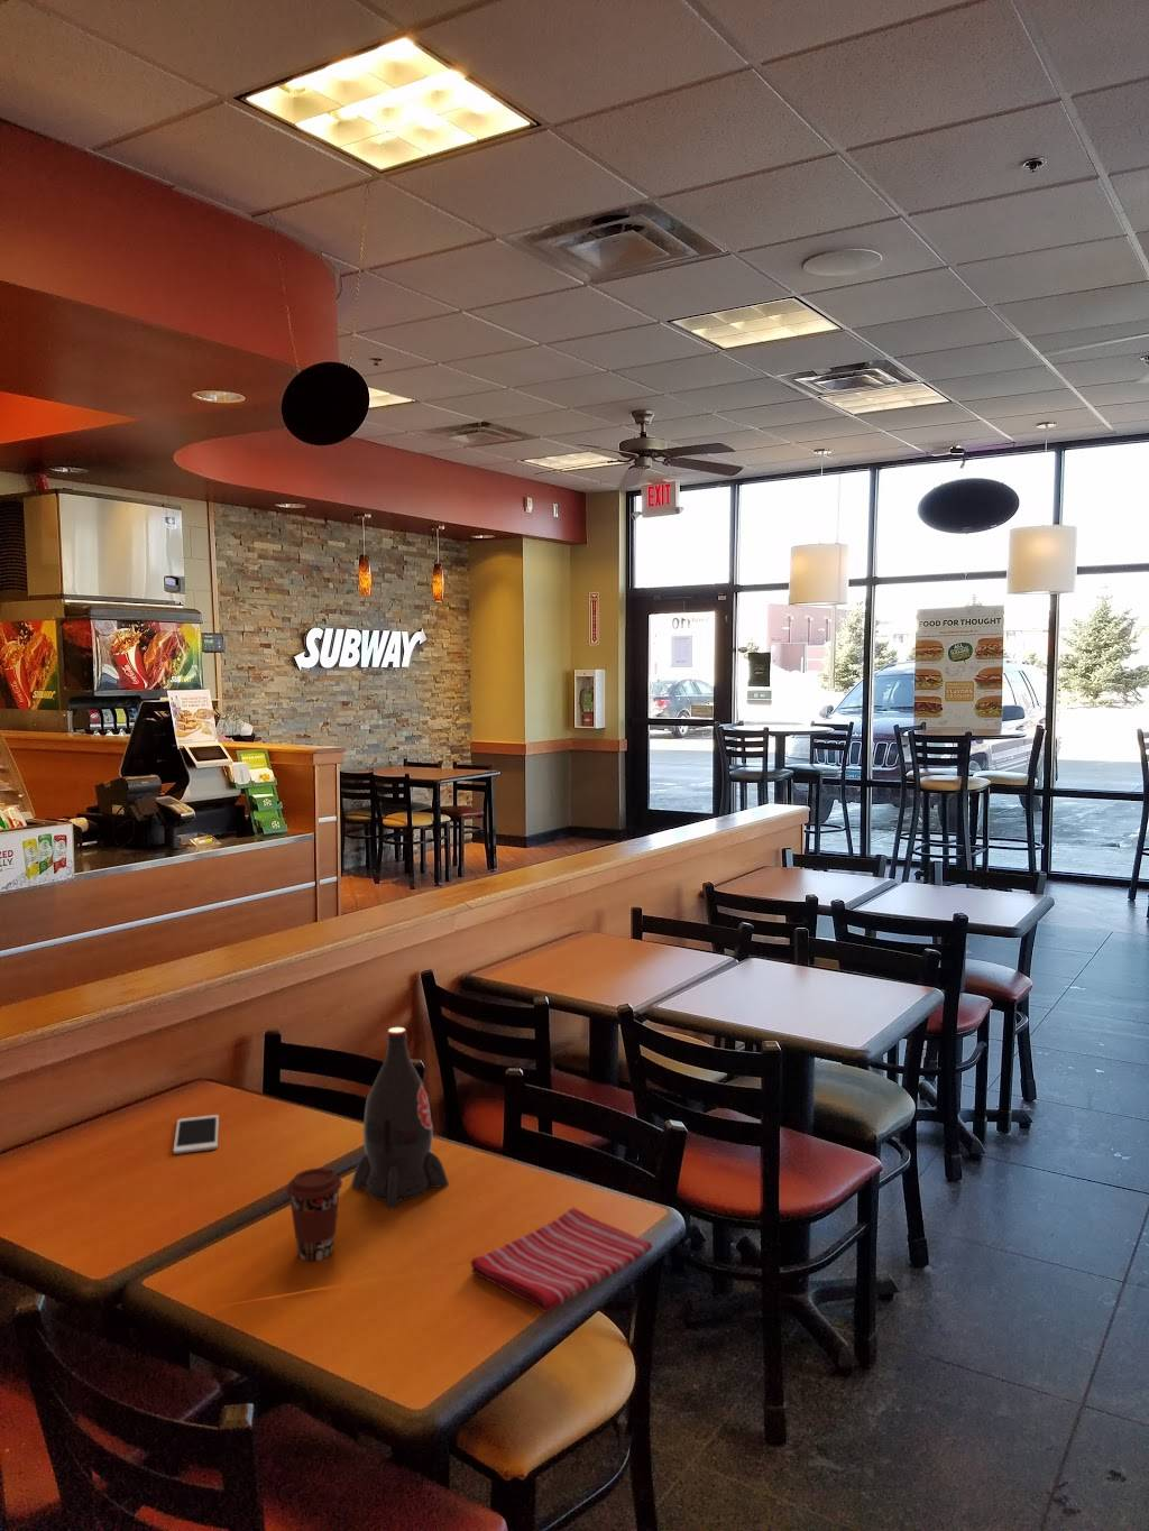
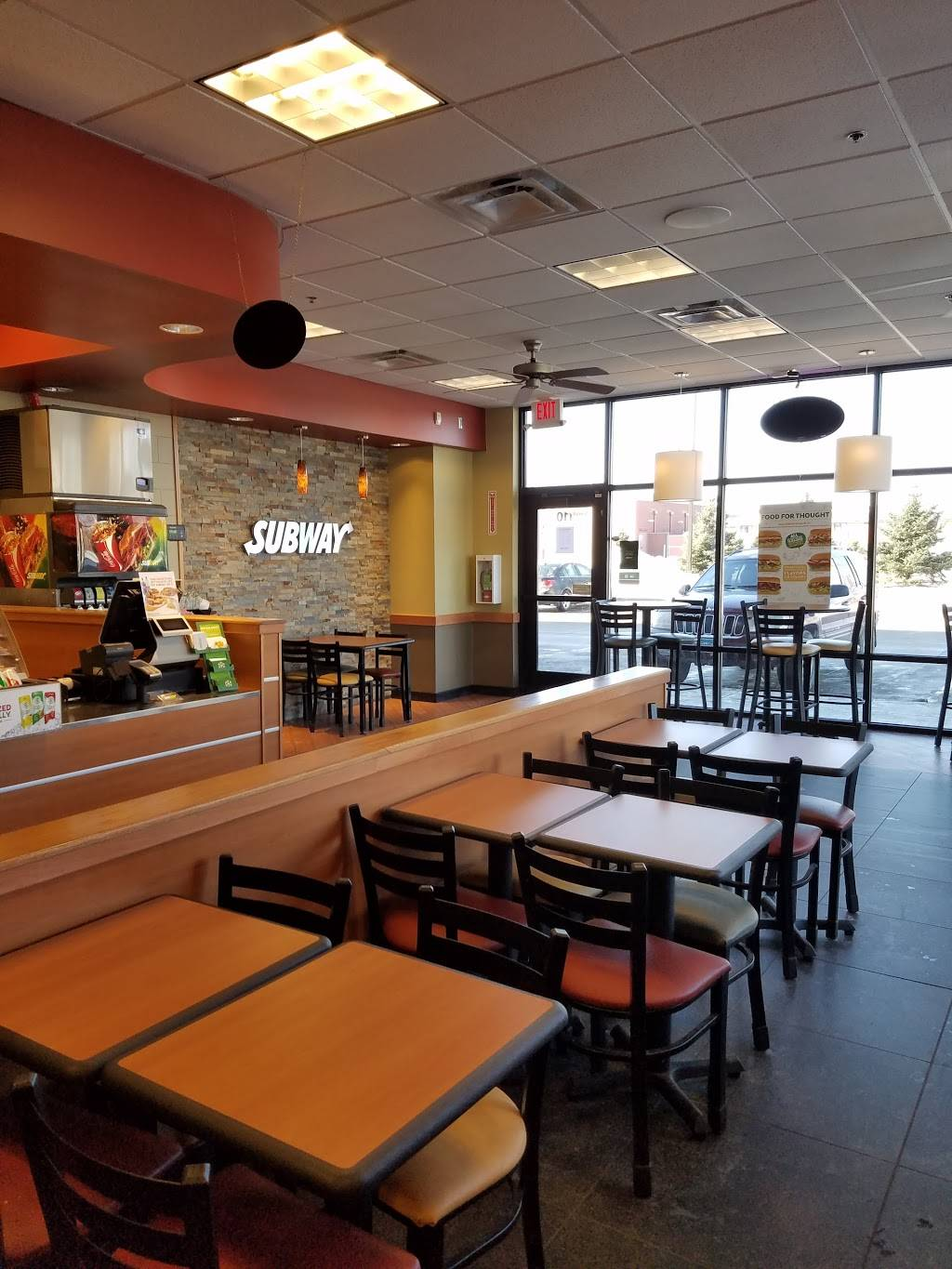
- cell phone [171,1114,220,1156]
- dish towel [469,1206,653,1314]
- coffee cup [285,1168,343,1262]
- pop [349,1027,450,1211]
